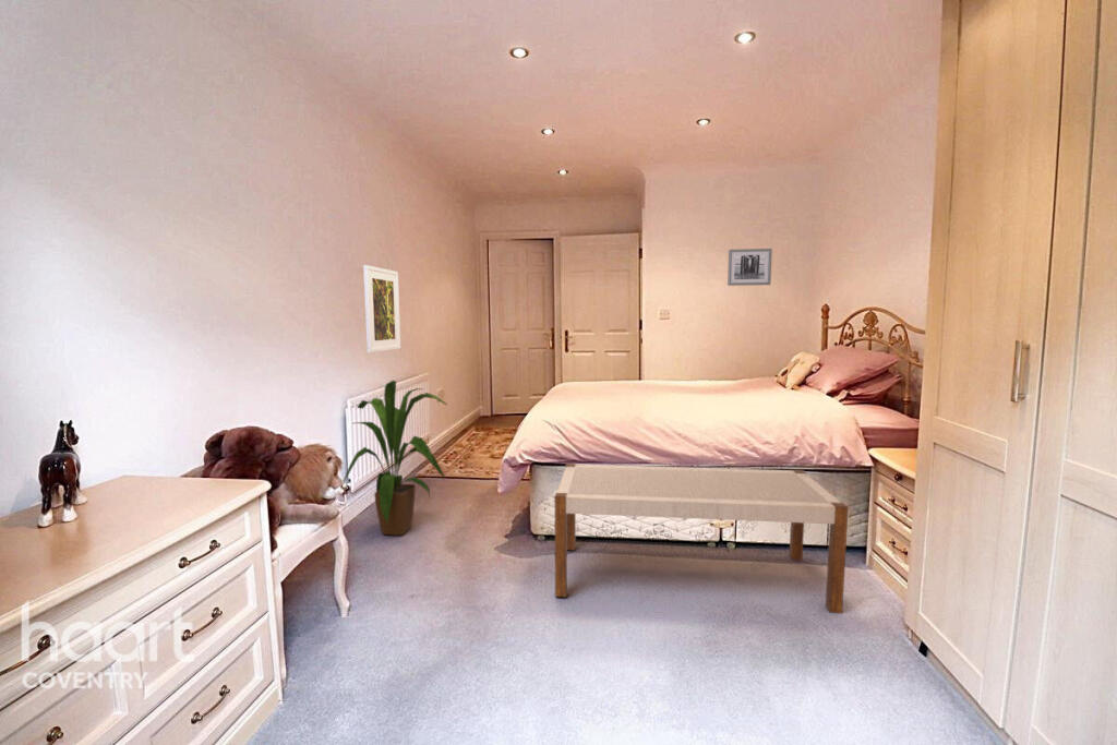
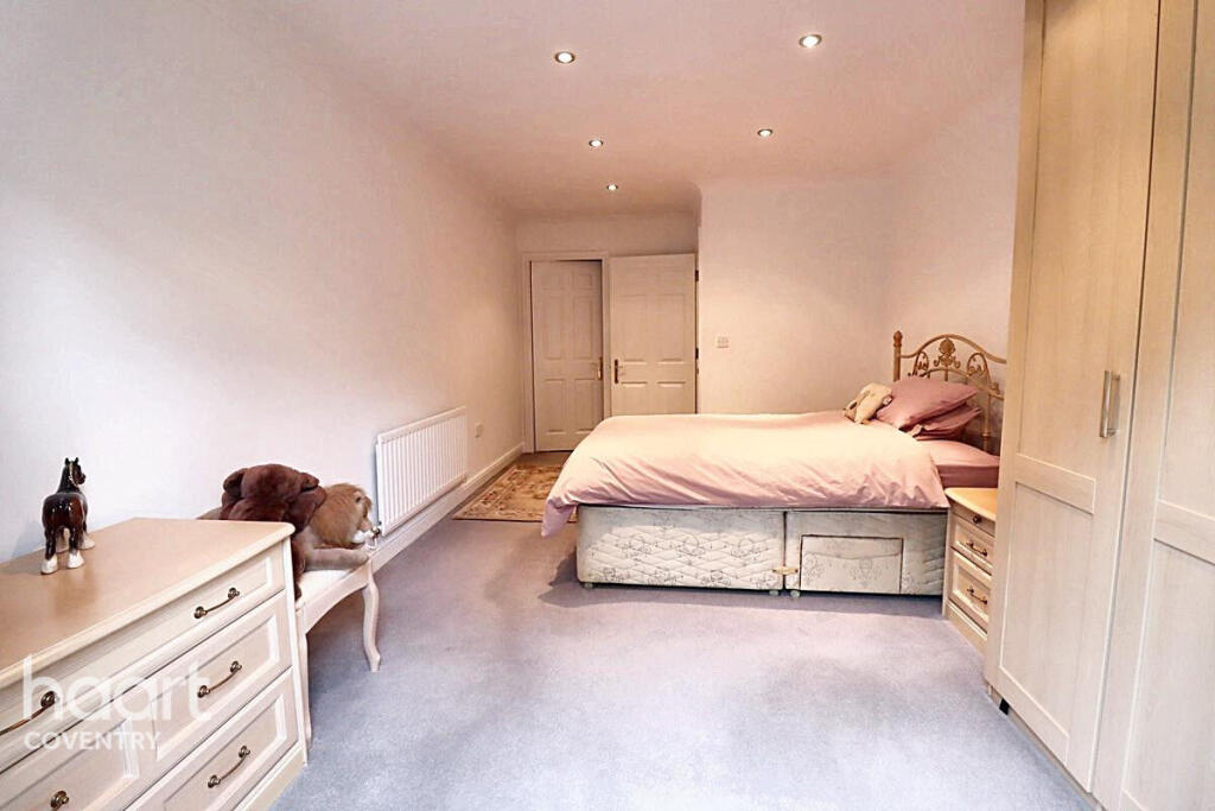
- wall art [726,248,773,287]
- house plant [343,380,448,537]
- bench [553,462,850,614]
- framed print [362,264,401,353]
